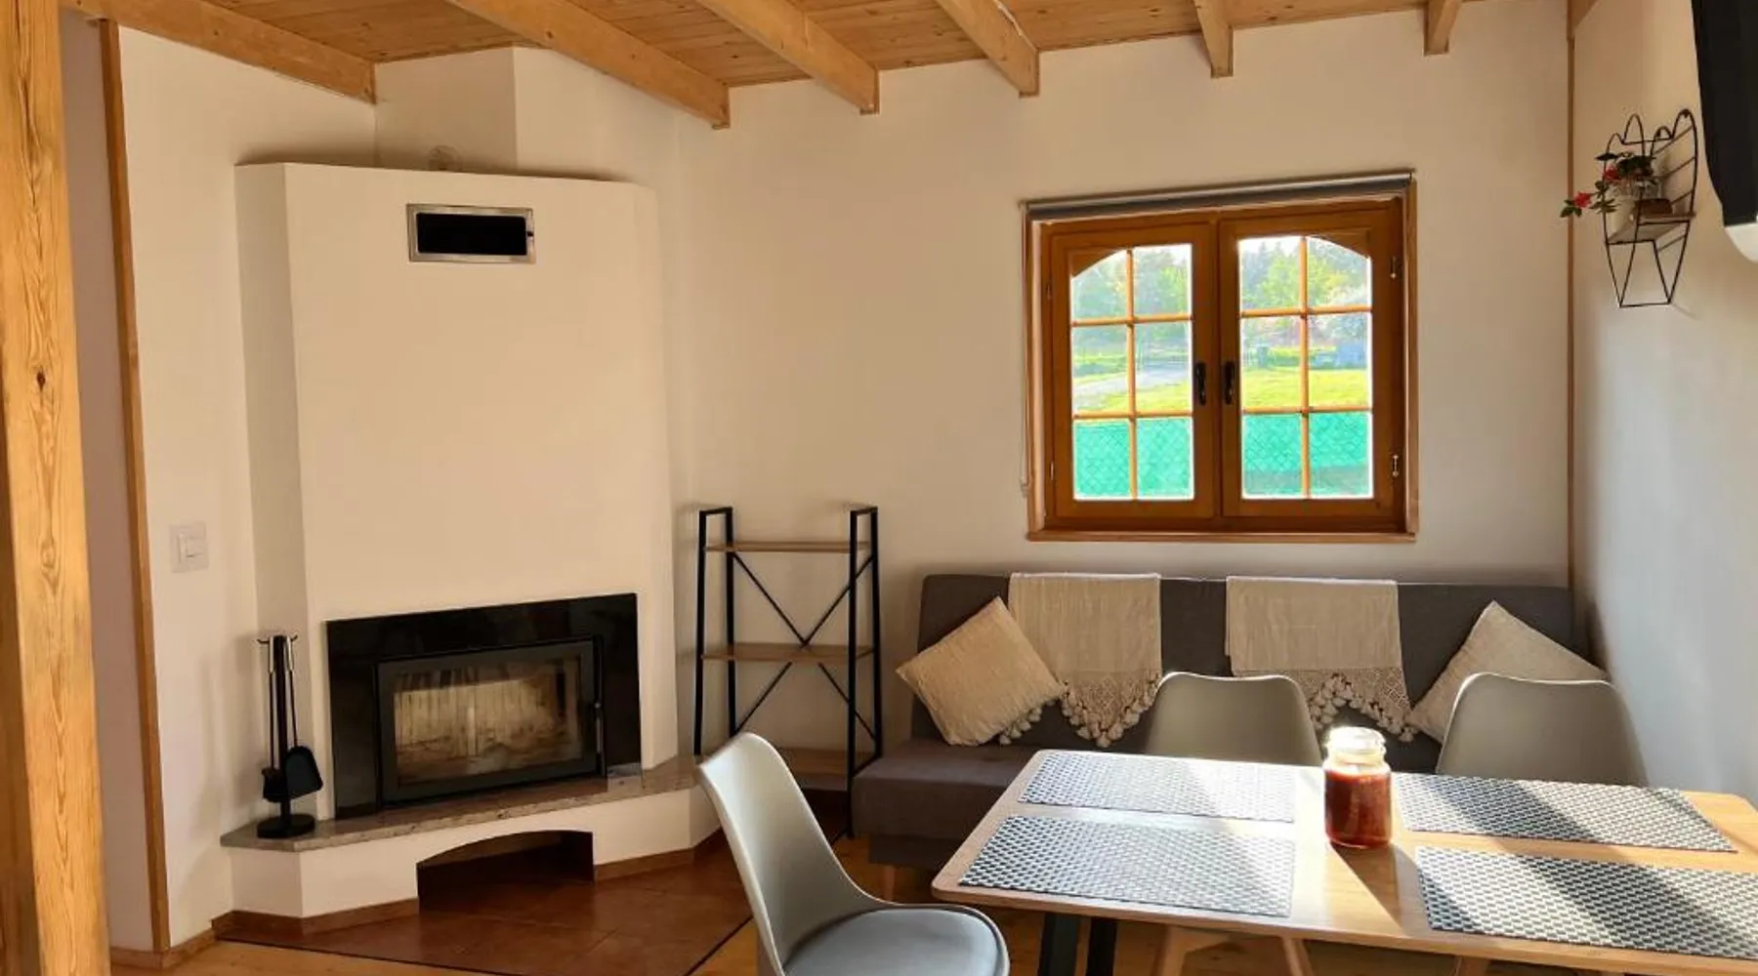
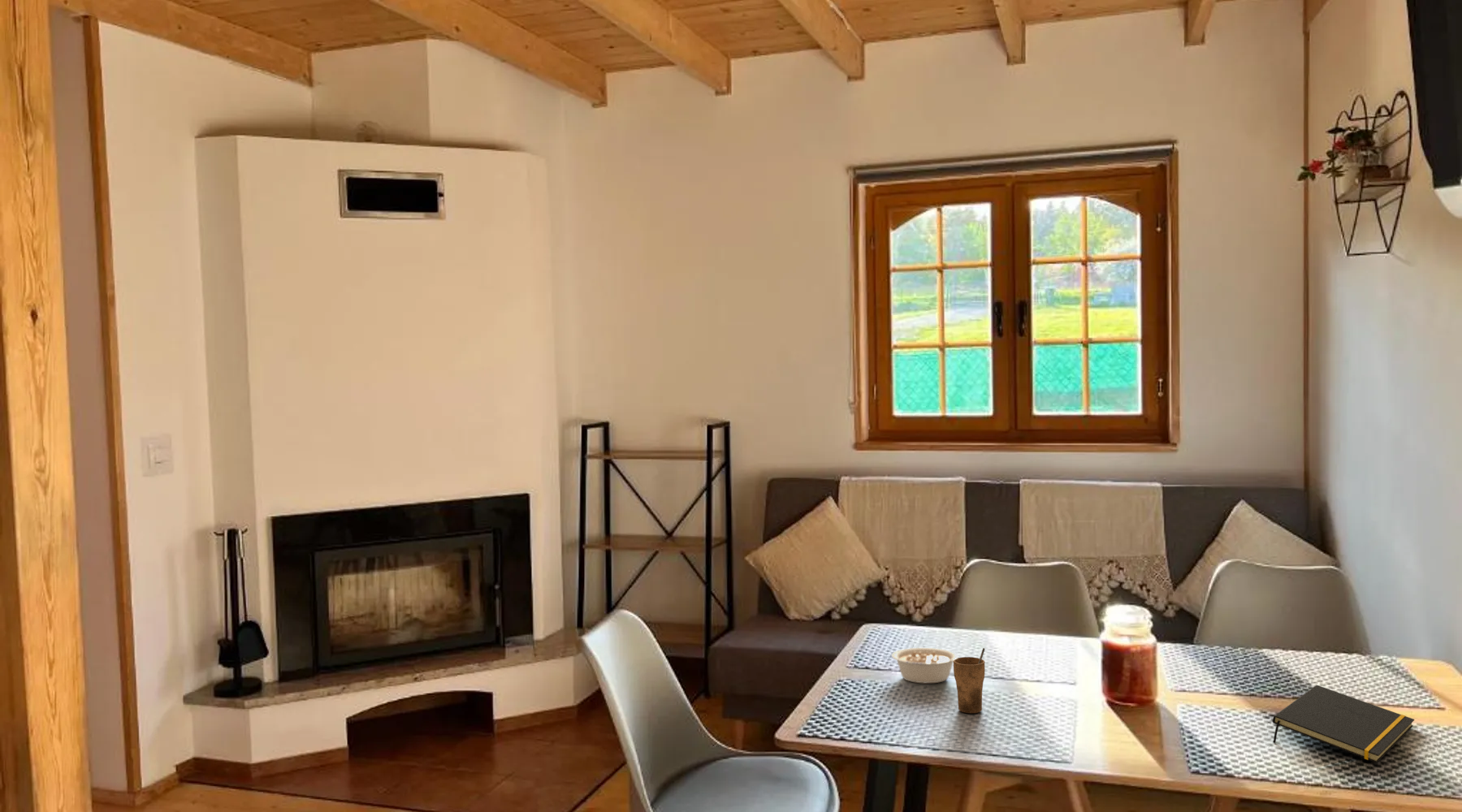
+ notepad [1272,685,1415,763]
+ cup [953,647,986,714]
+ legume [891,647,959,684]
